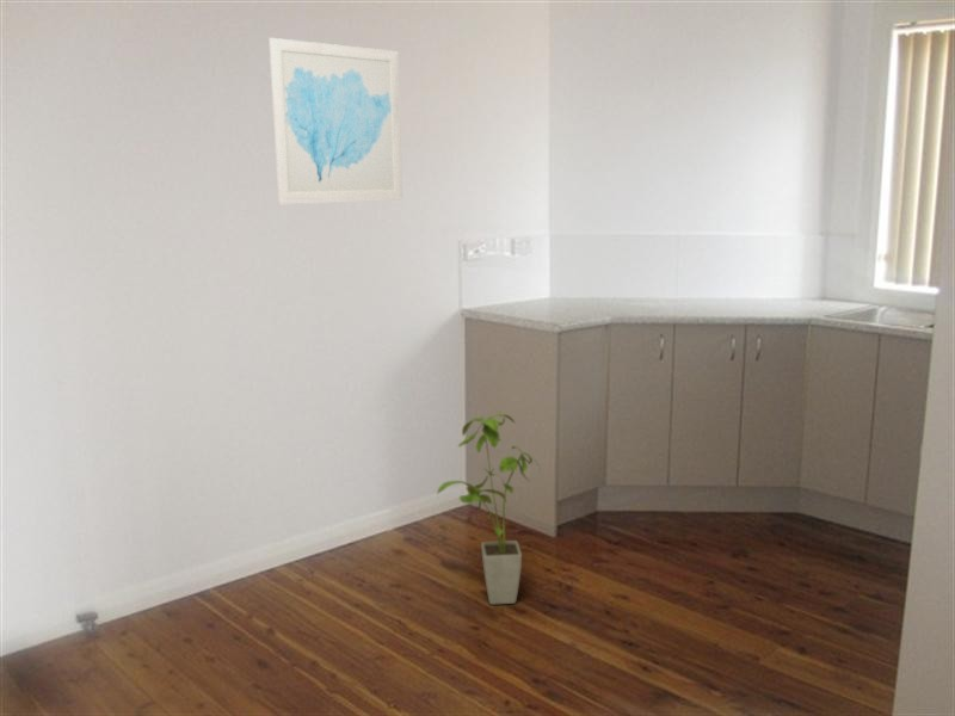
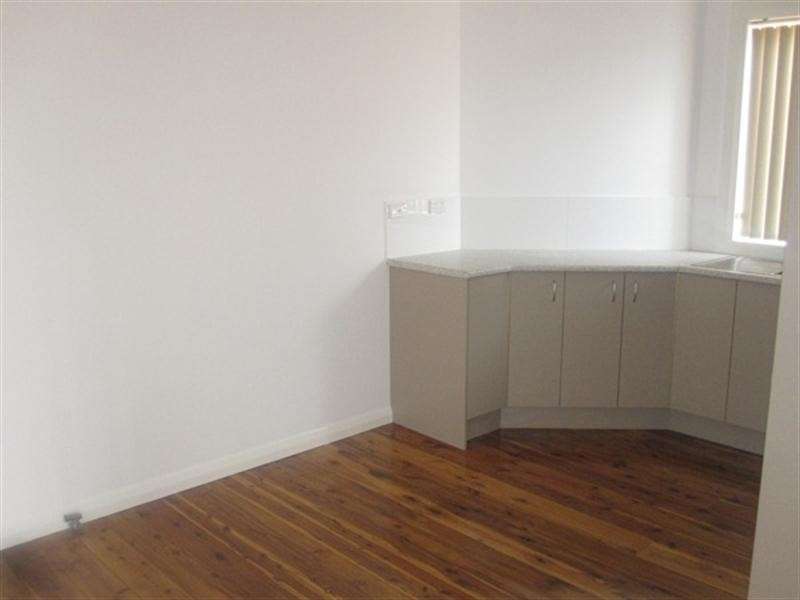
- house plant [436,413,542,606]
- wall art [267,37,403,205]
